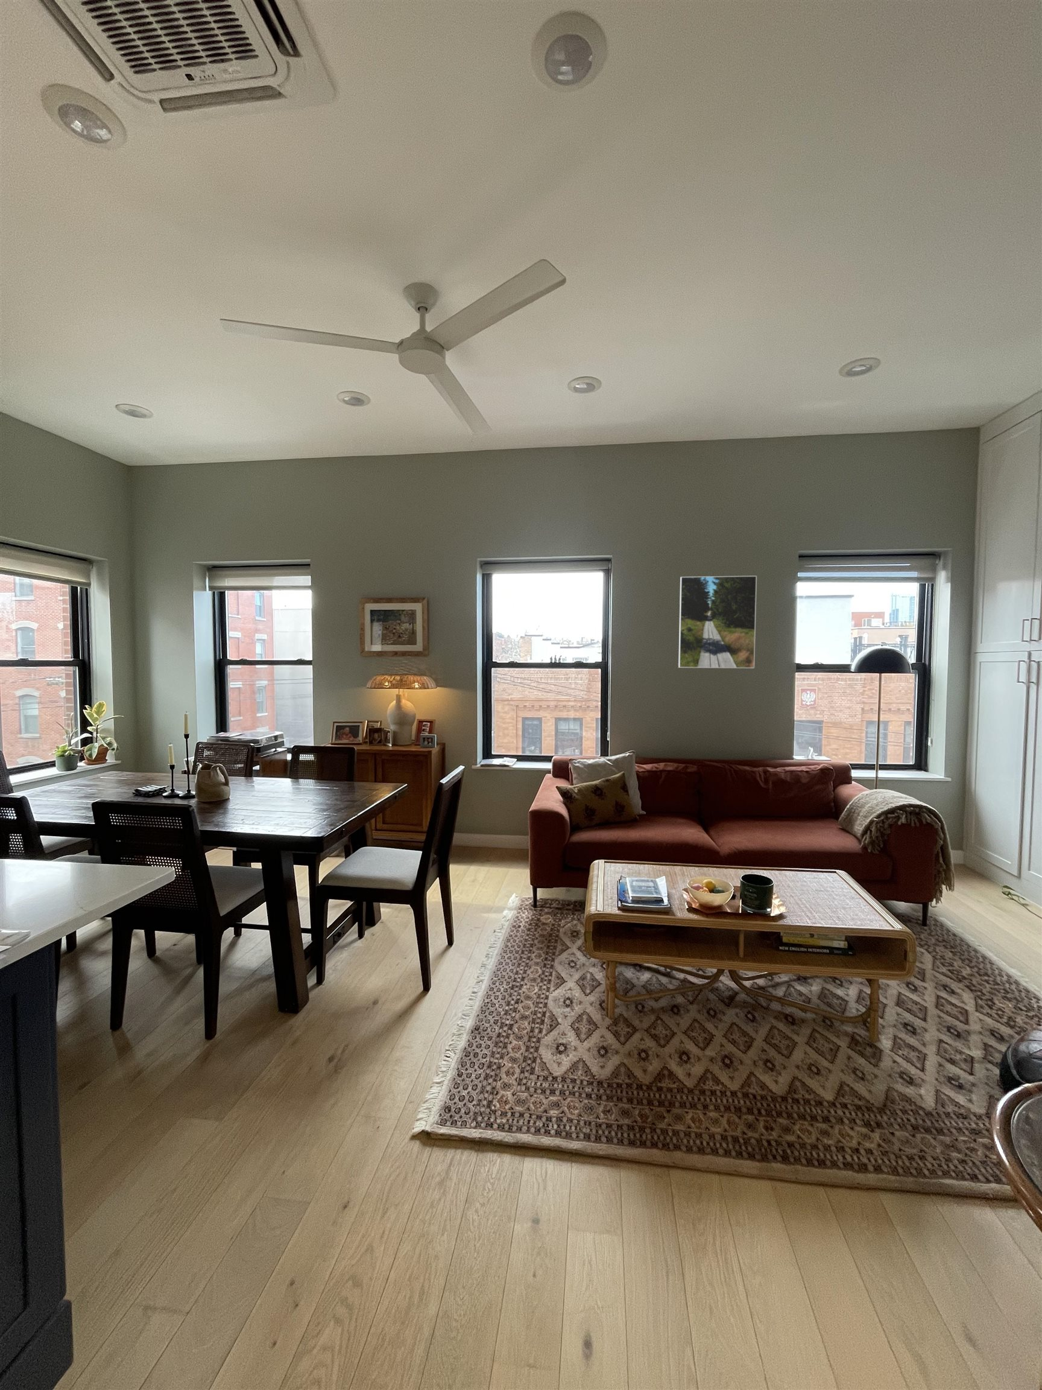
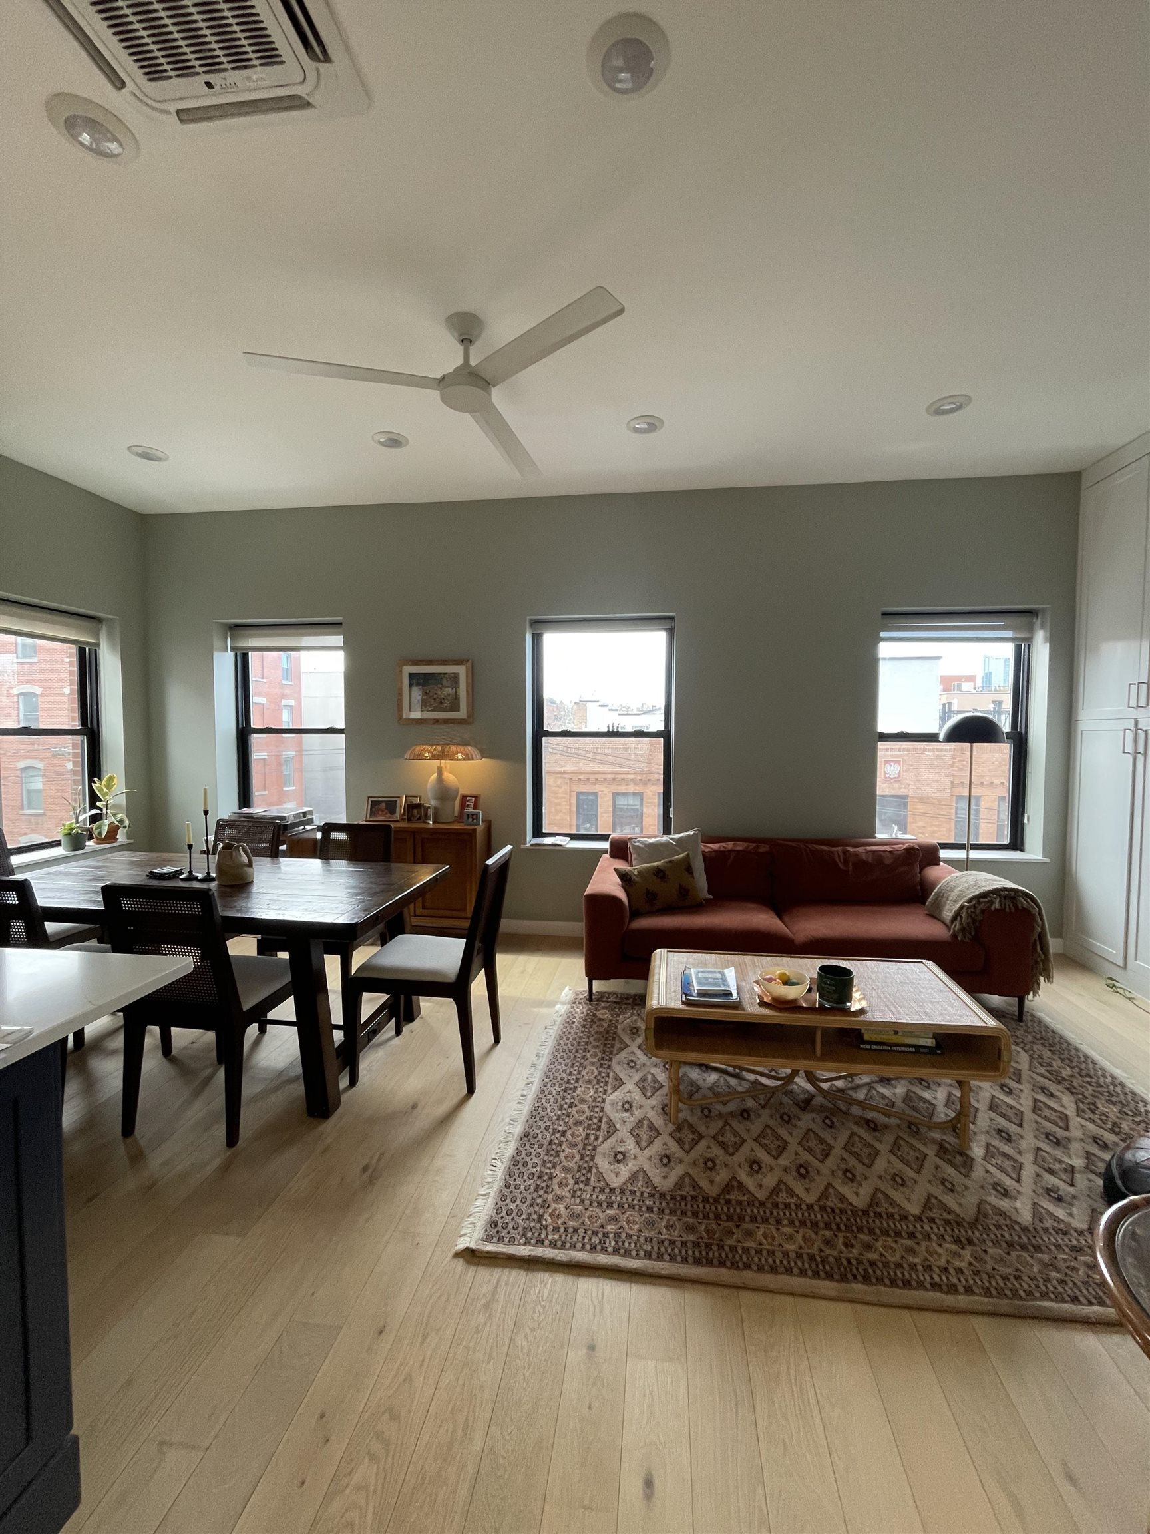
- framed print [678,575,757,669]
